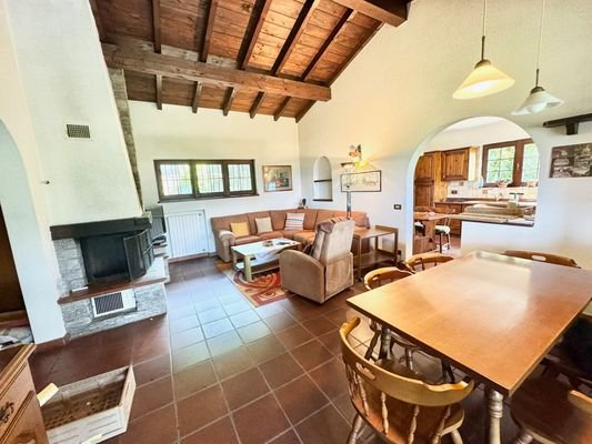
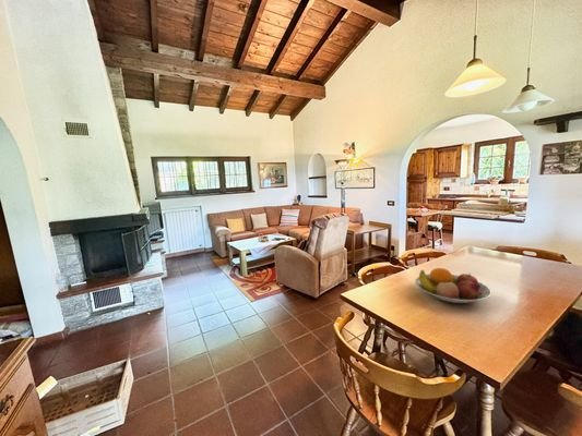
+ fruit bowl [414,267,492,304]
